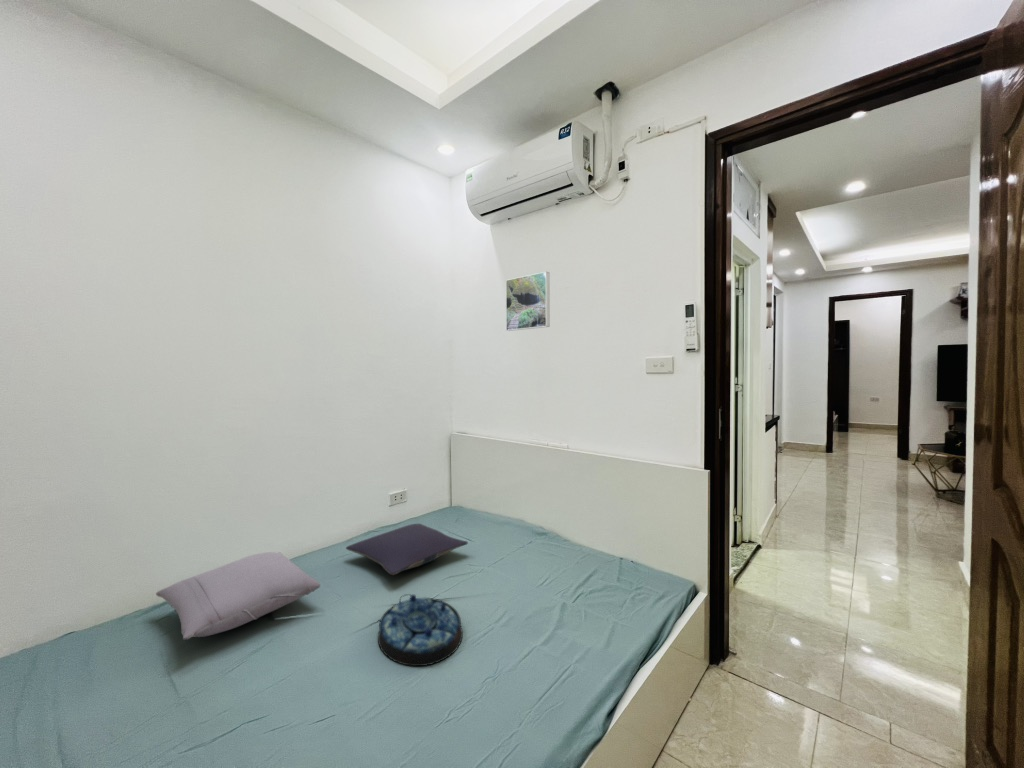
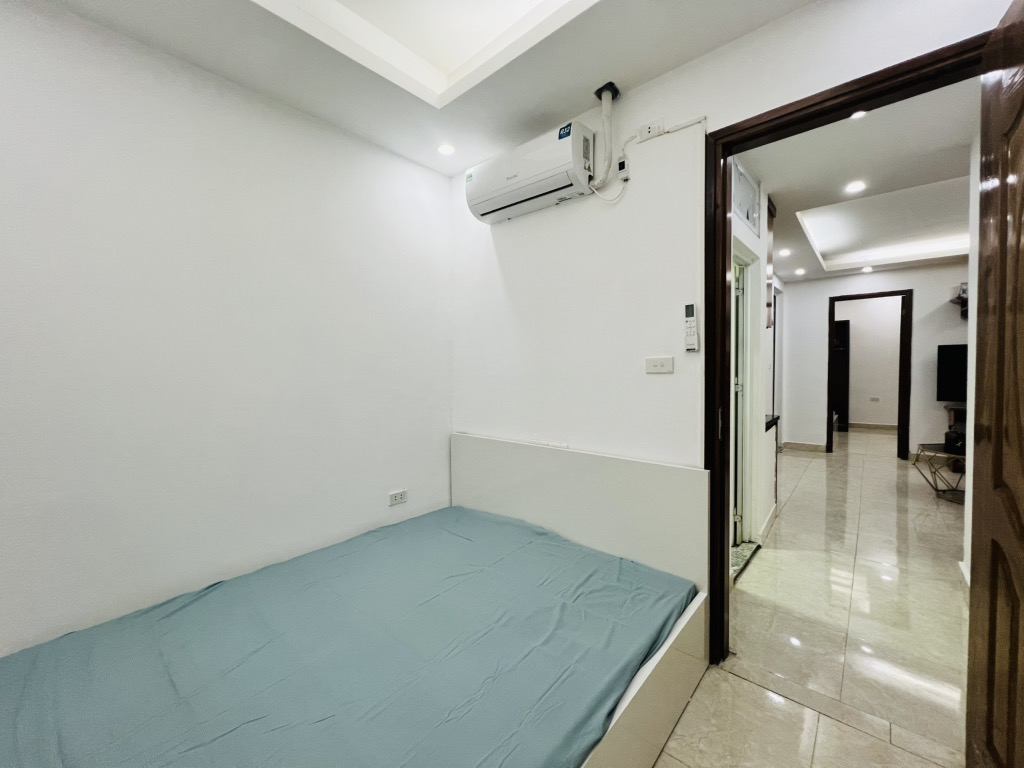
- pillow [345,523,469,576]
- pillow [155,551,322,640]
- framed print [505,271,551,332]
- serving tray [377,593,464,667]
